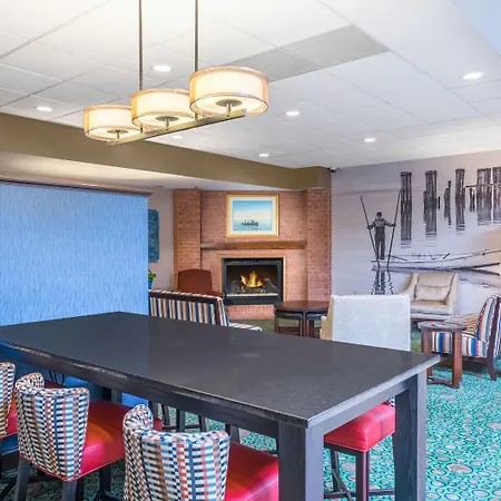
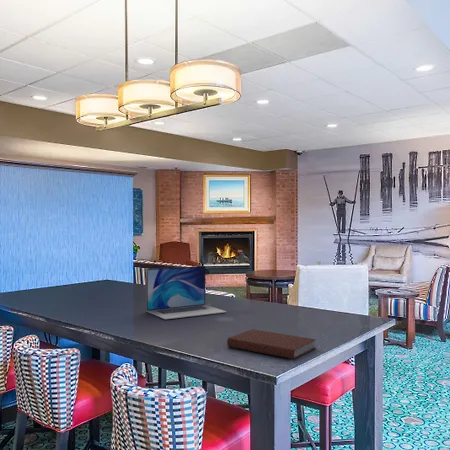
+ laptop [146,265,228,320]
+ book [226,328,317,360]
